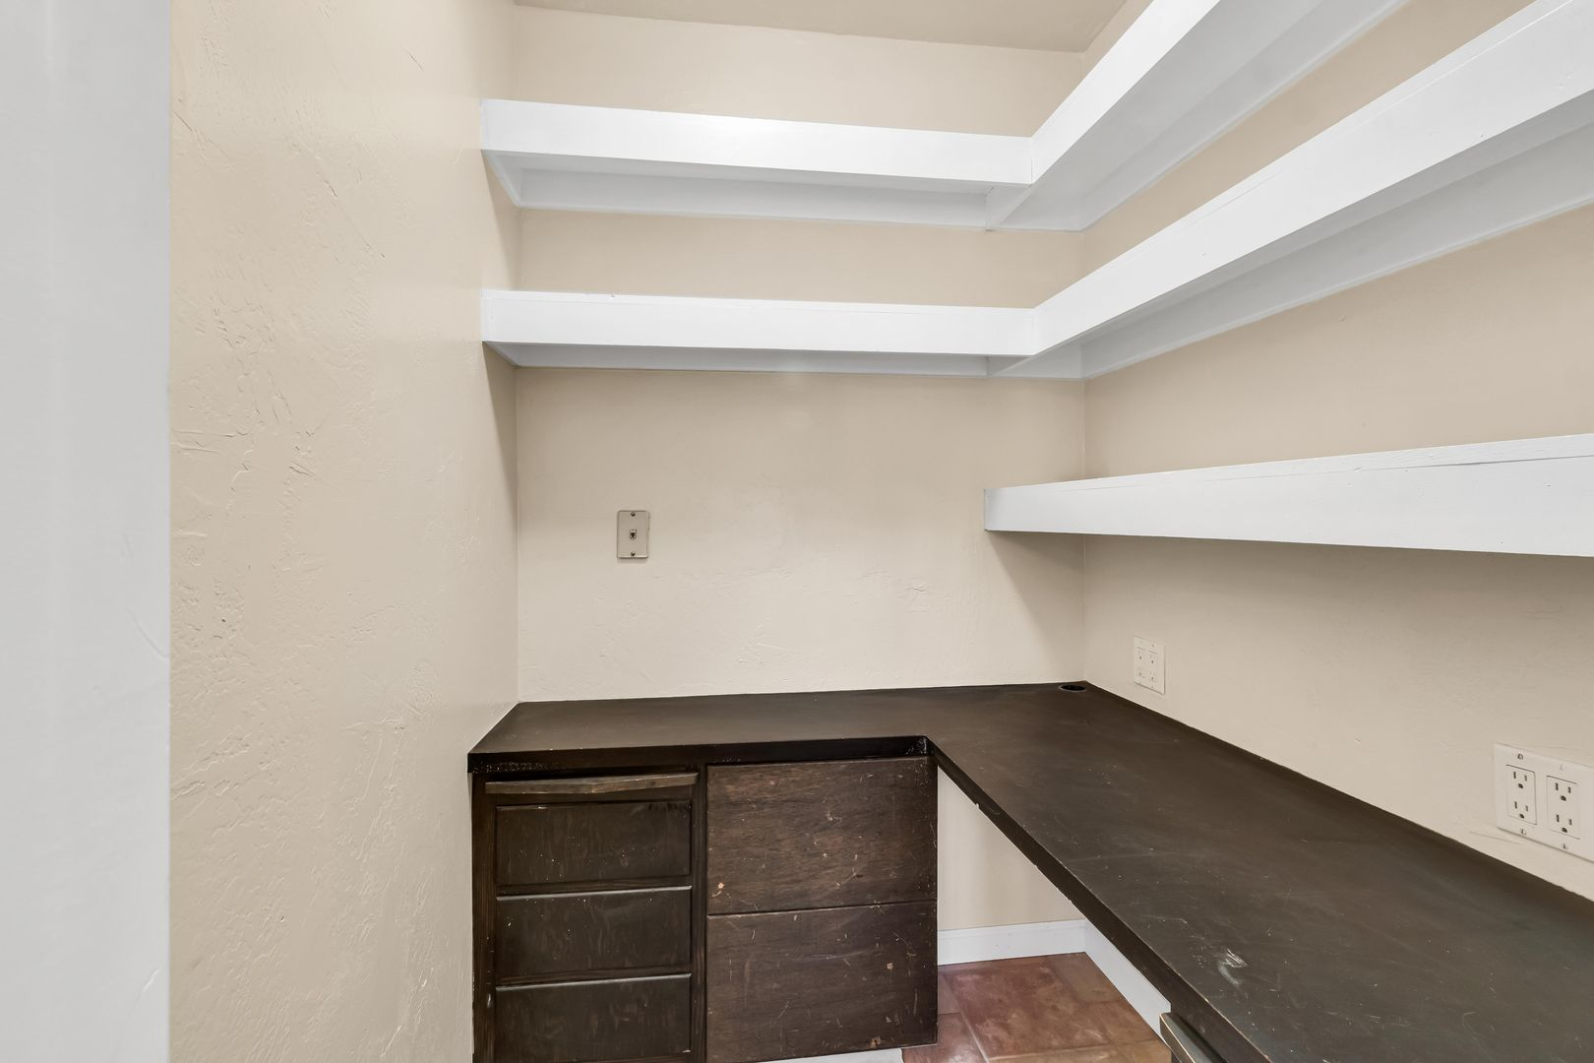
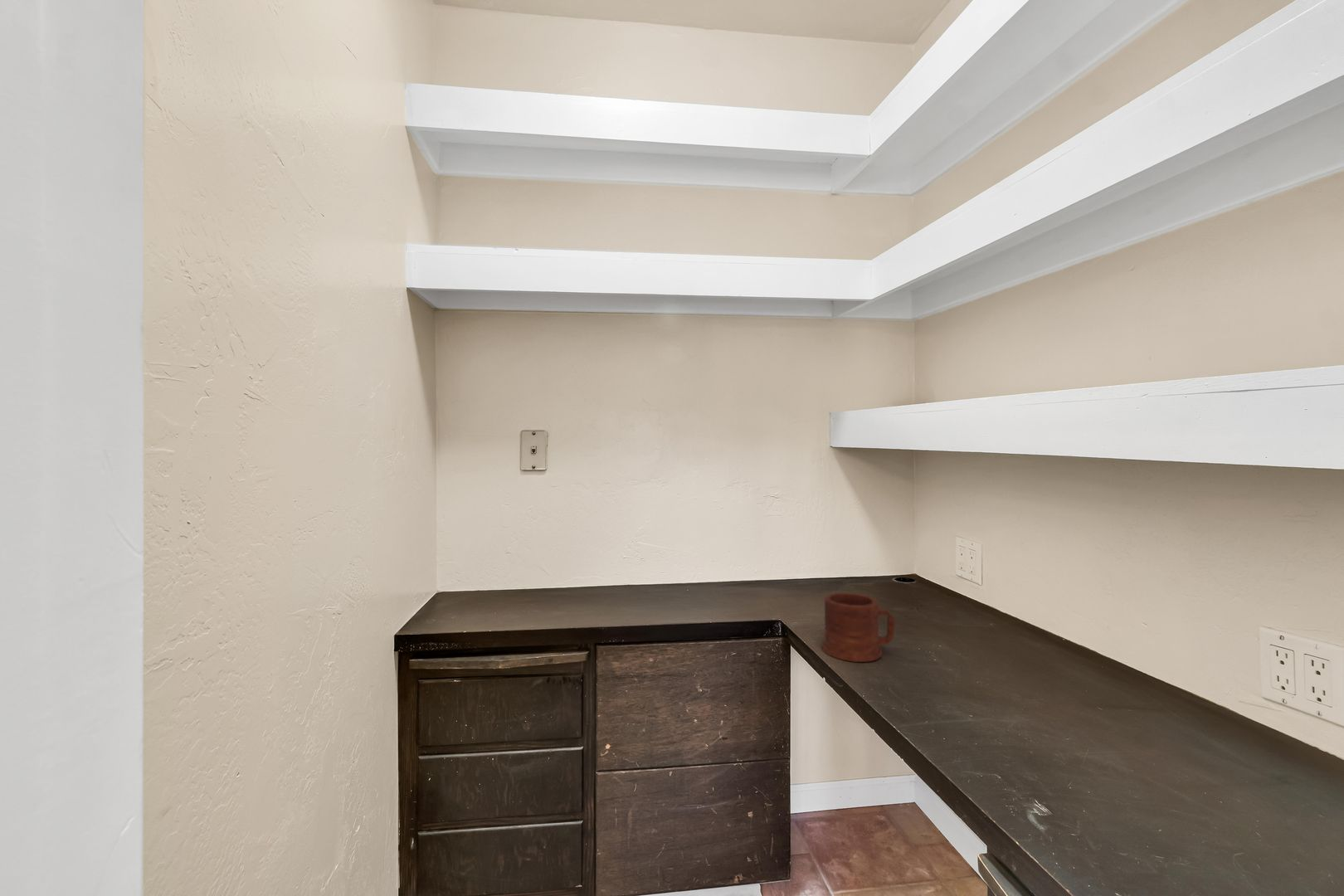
+ mug [821,592,895,663]
